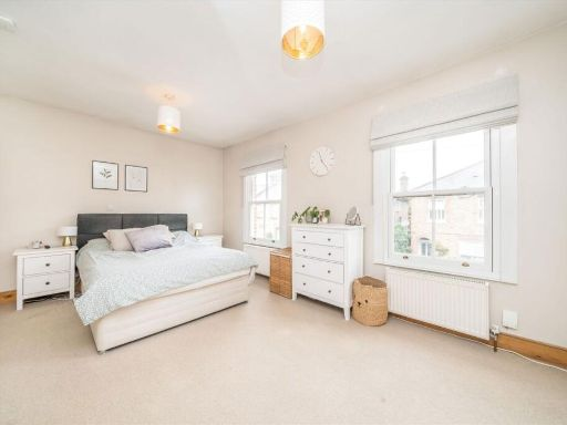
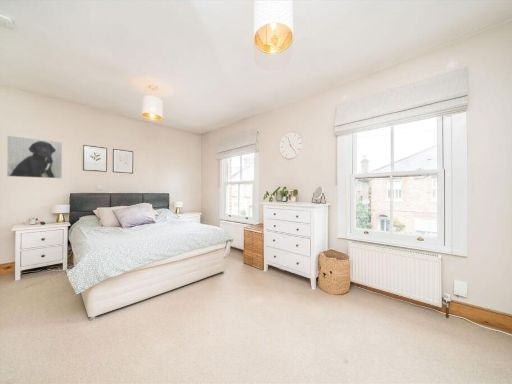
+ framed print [6,134,63,179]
